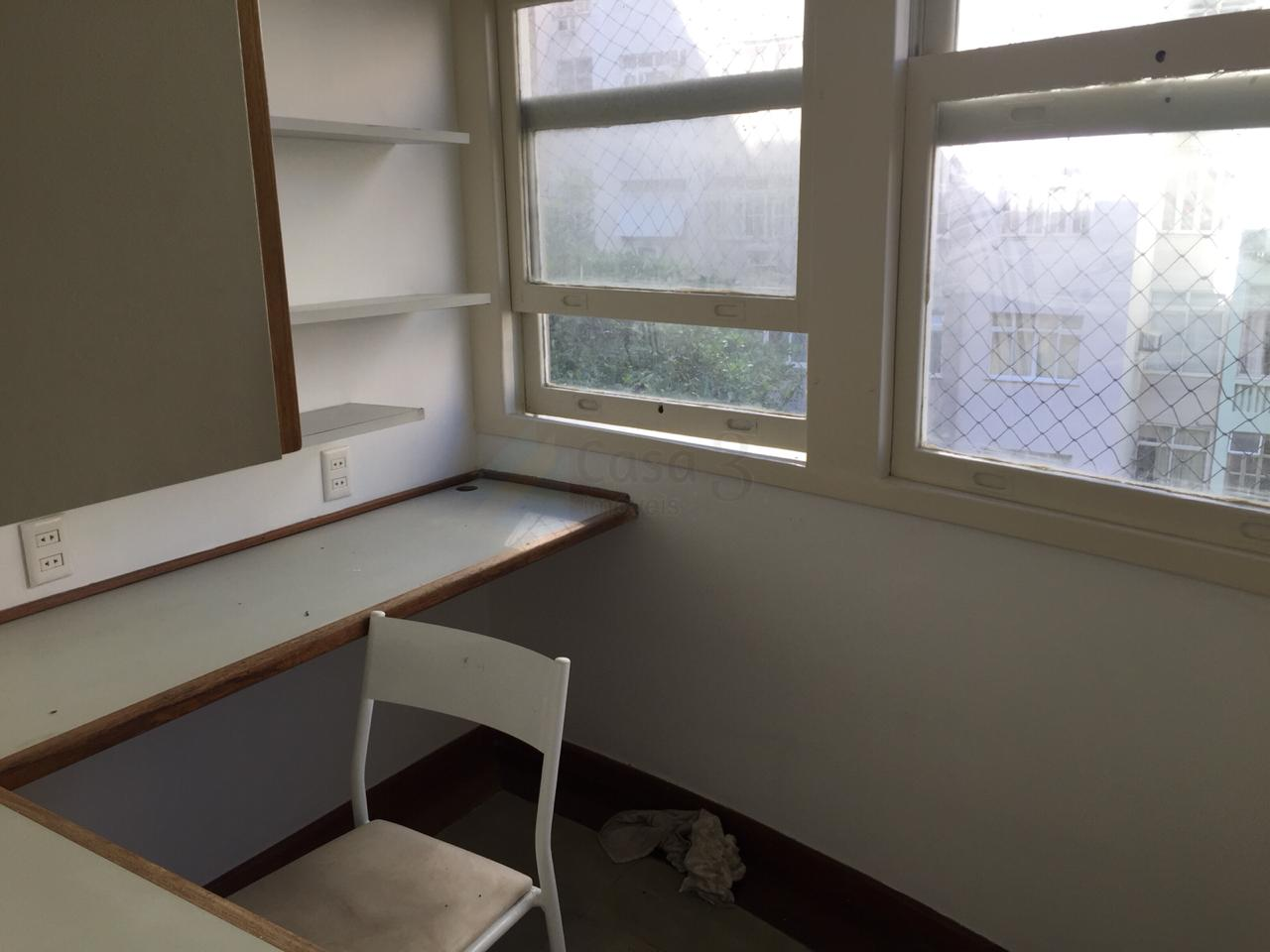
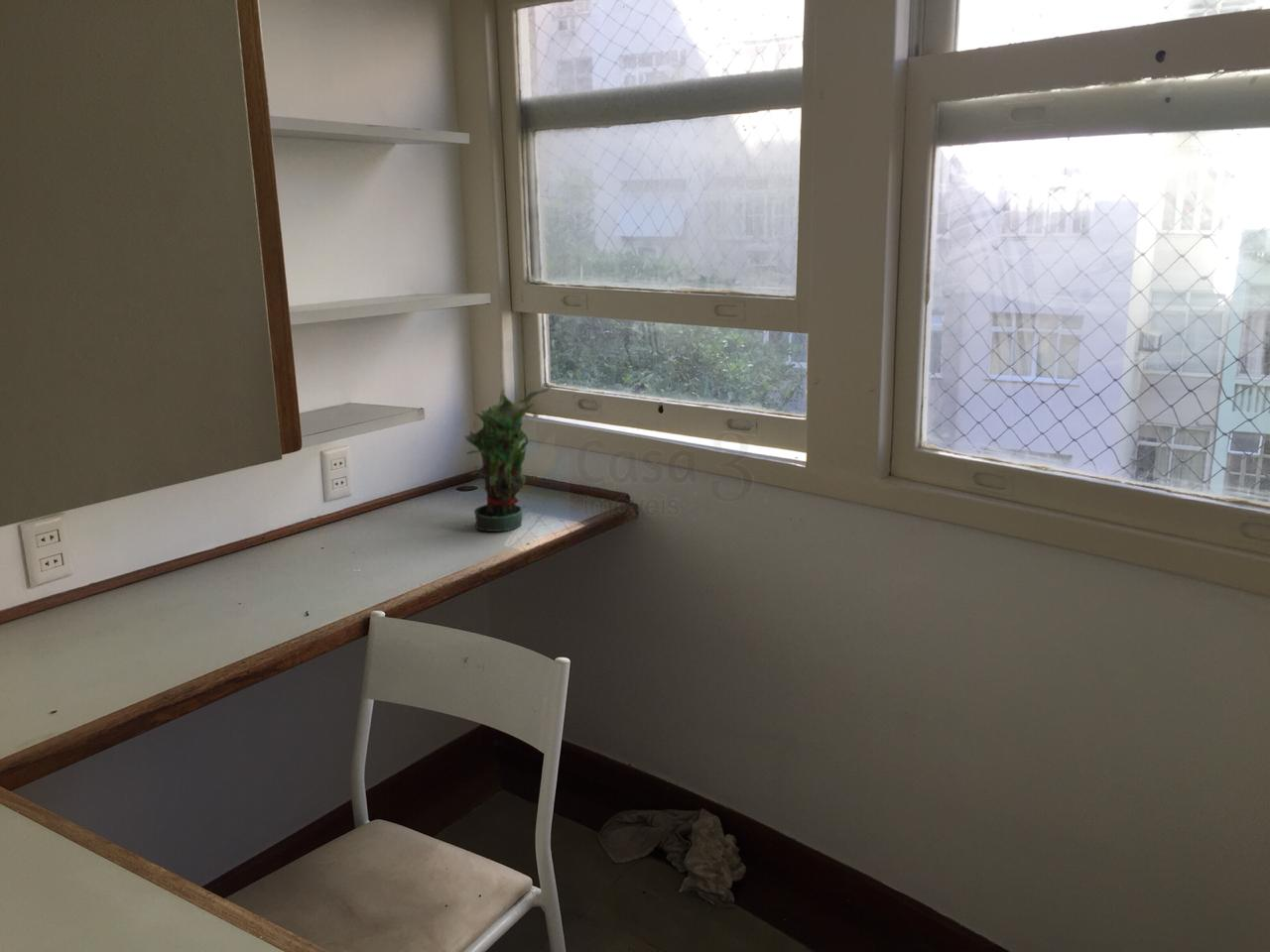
+ potted plant [463,385,552,533]
